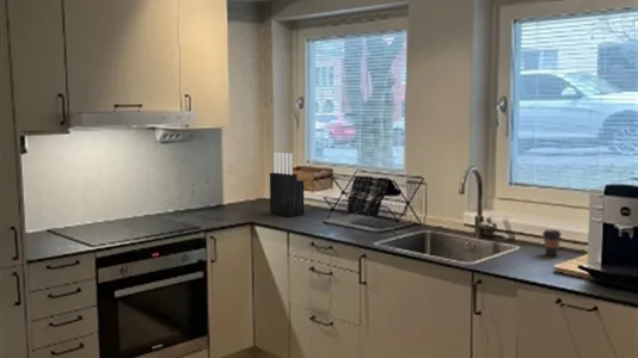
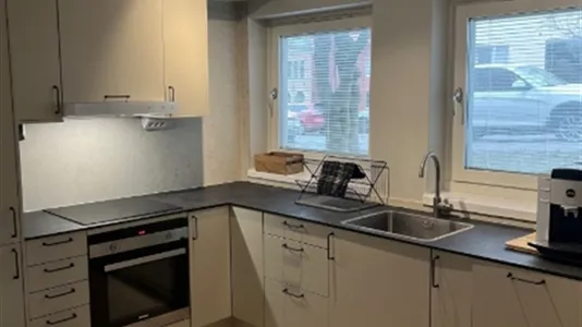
- knife block [269,152,305,217]
- coffee cup [541,229,563,257]
